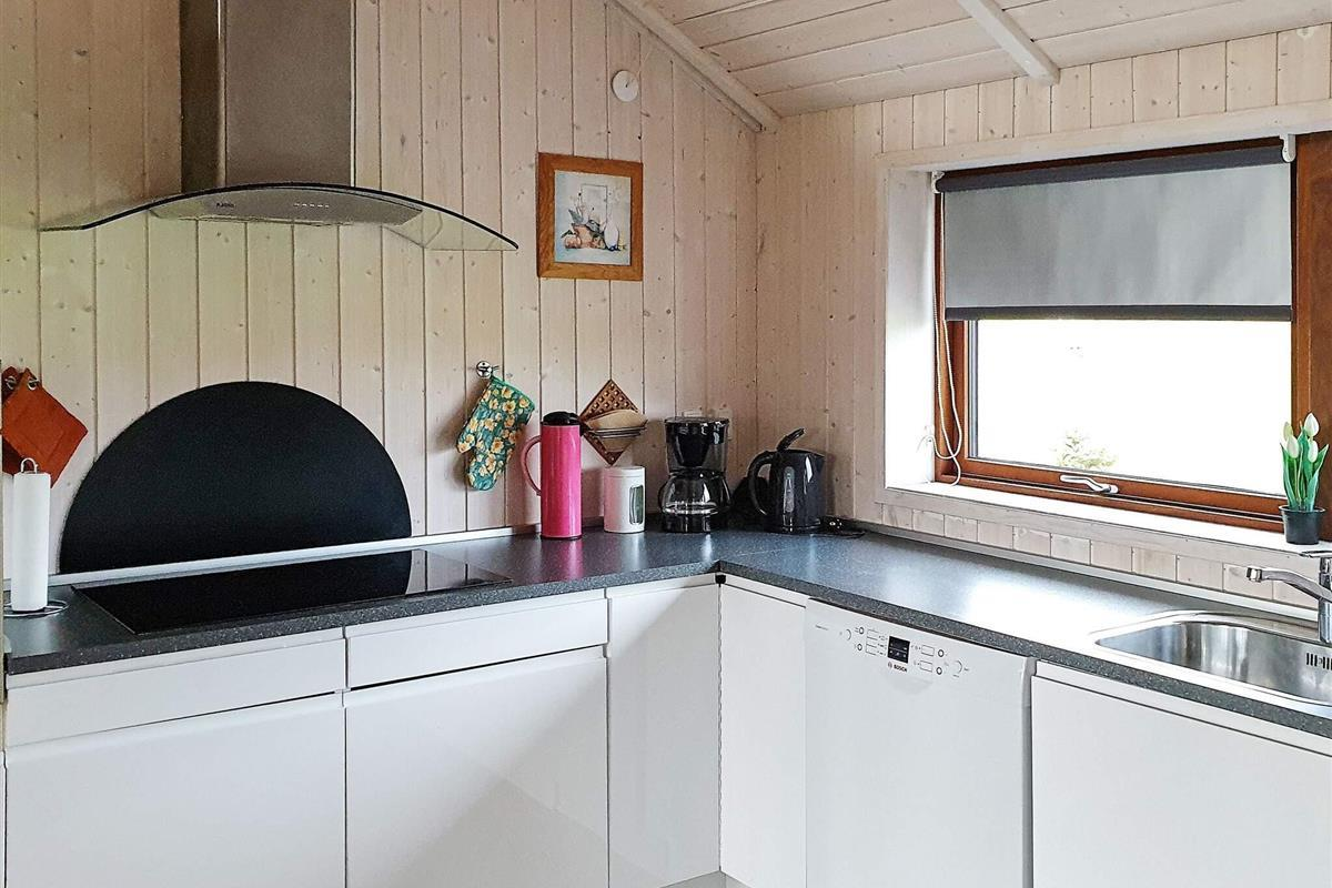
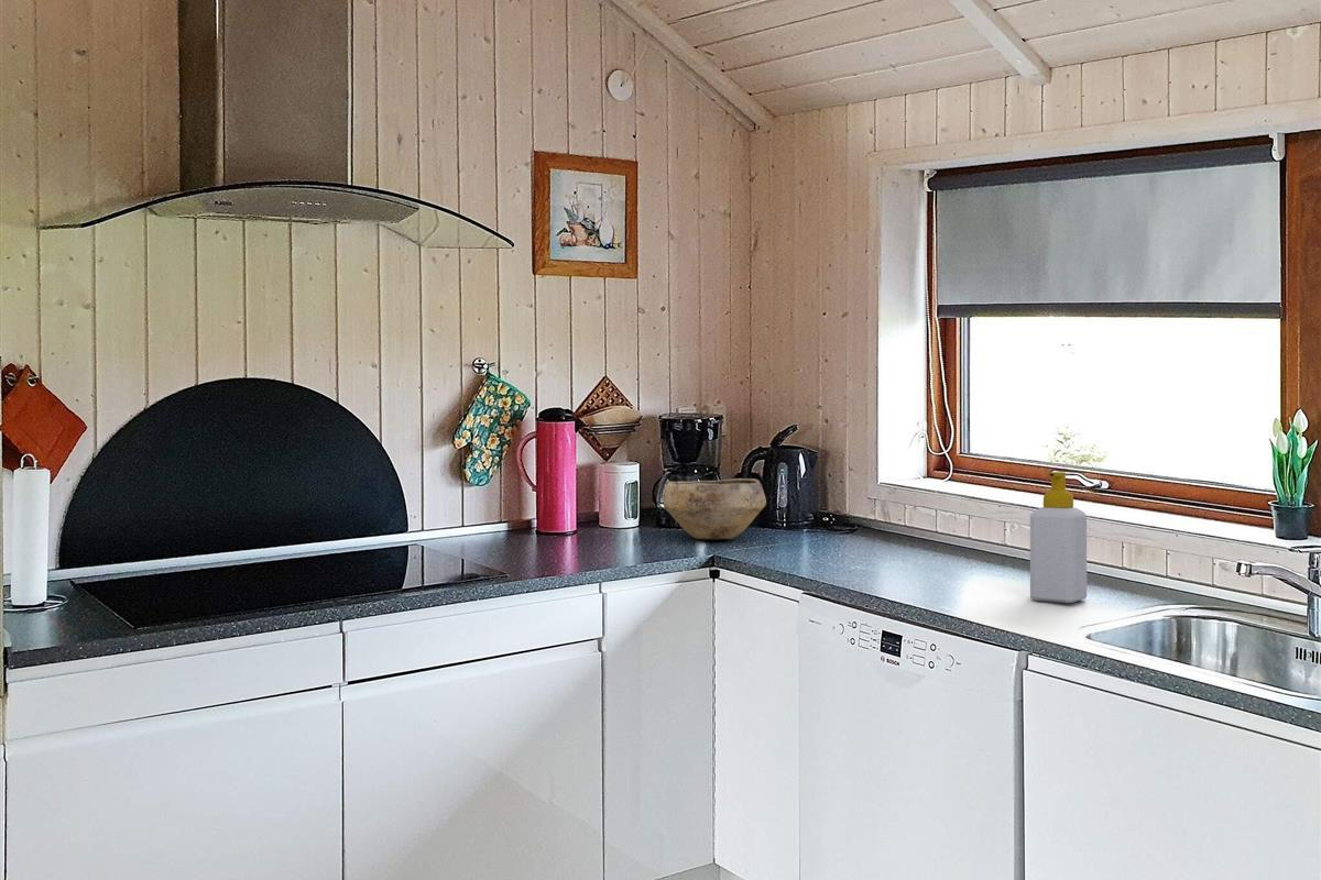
+ soap bottle [1029,471,1088,604]
+ bowl [663,477,767,541]
